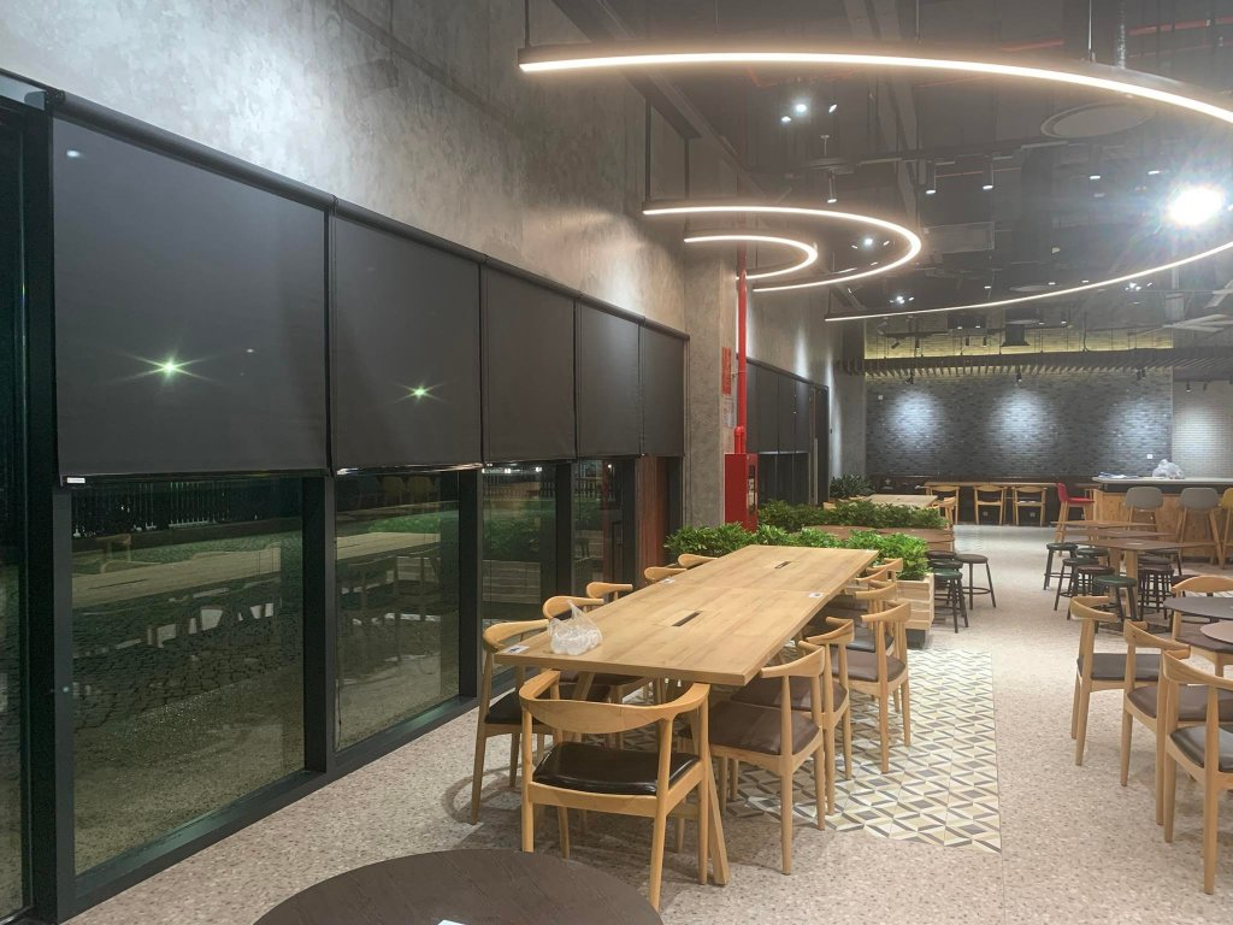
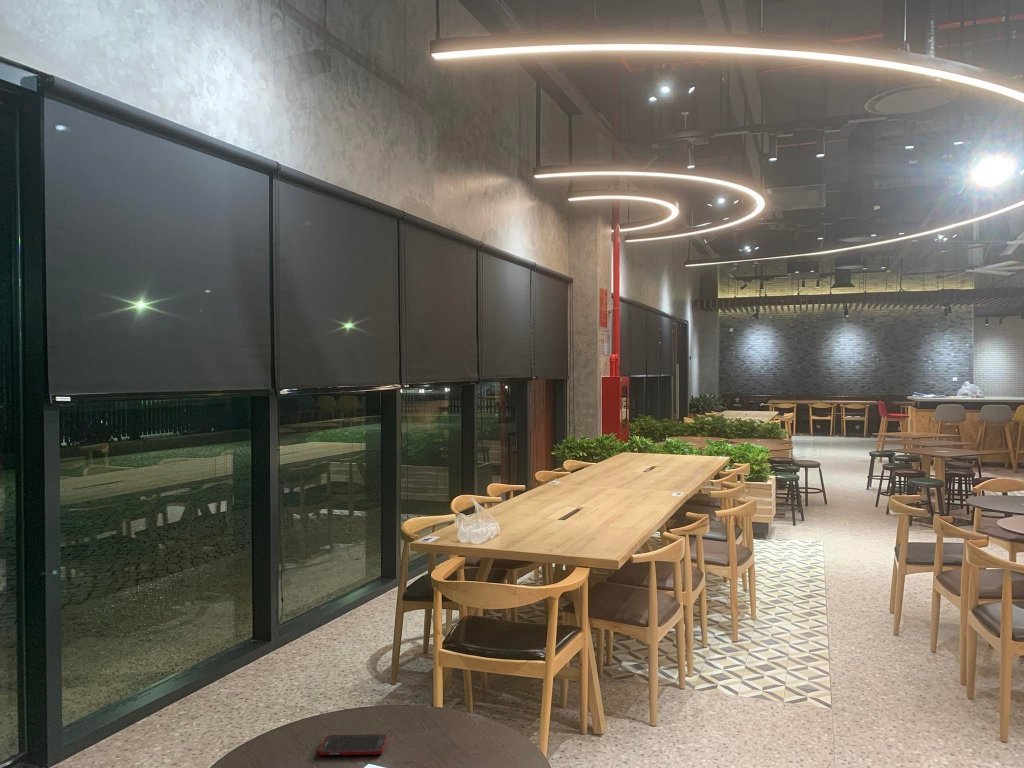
+ cell phone [318,733,388,756]
